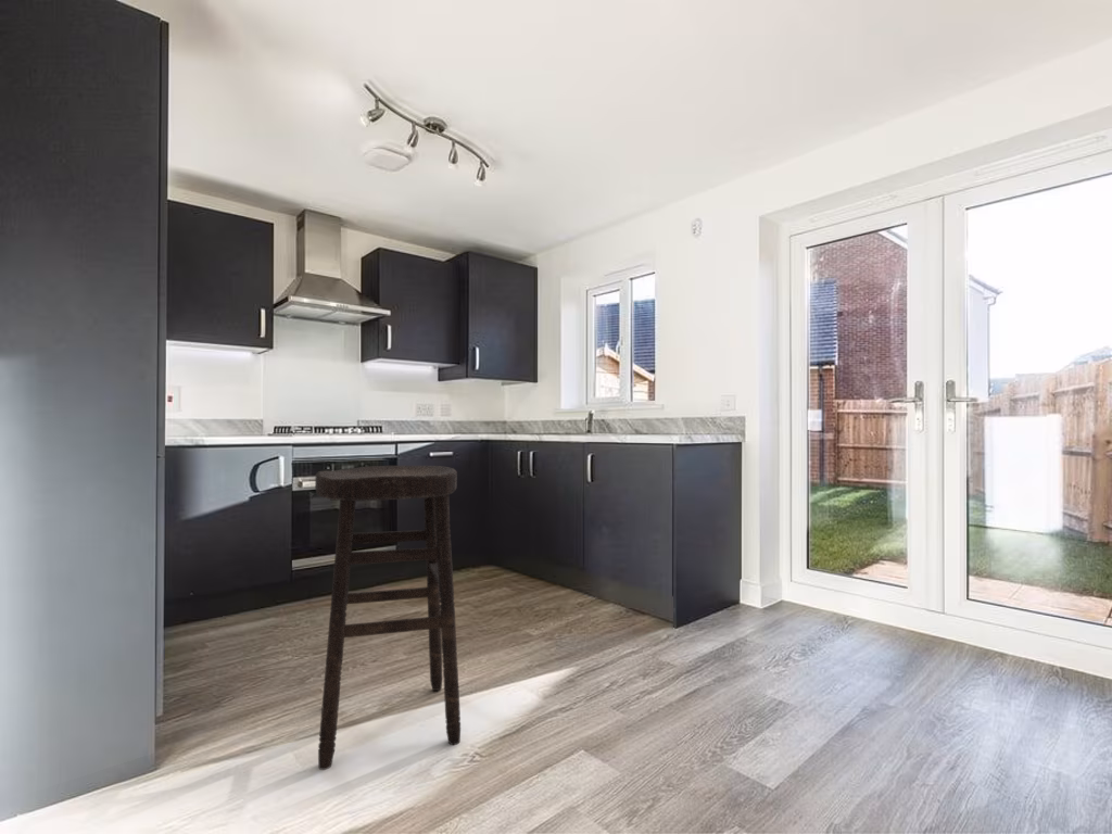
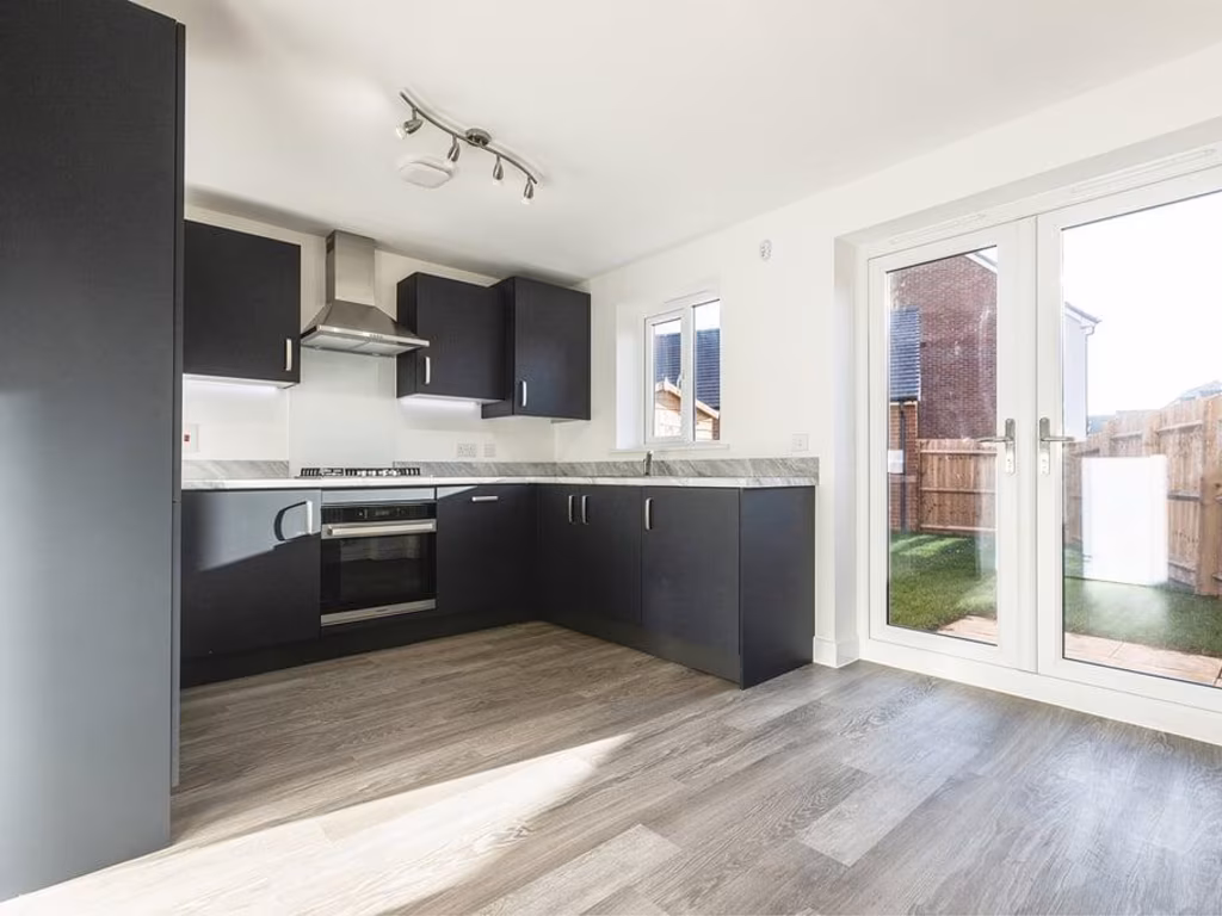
- stool [314,465,462,771]
